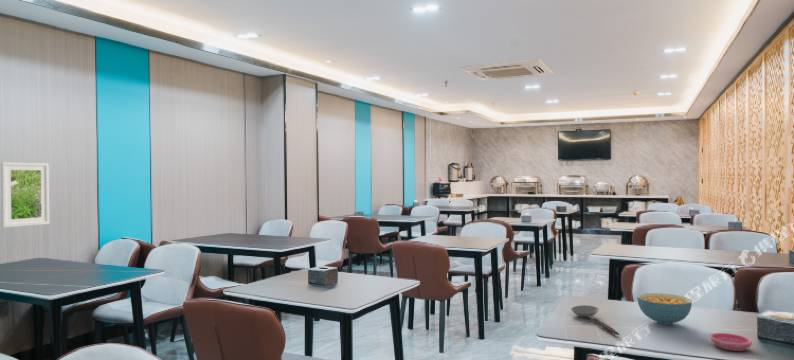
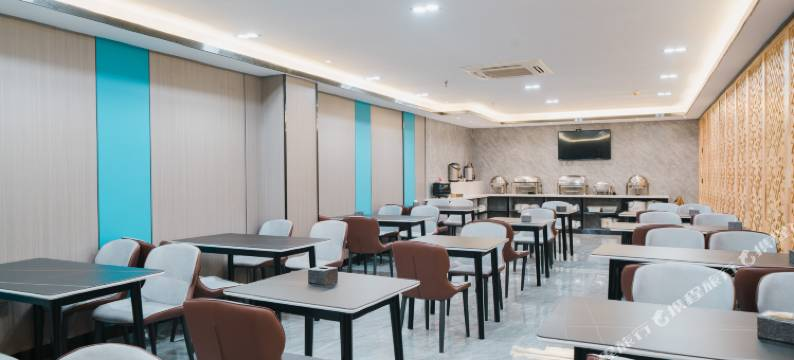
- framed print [0,161,51,229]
- saucer [708,332,753,352]
- spoon [570,304,621,336]
- cereal bowl [636,292,693,326]
